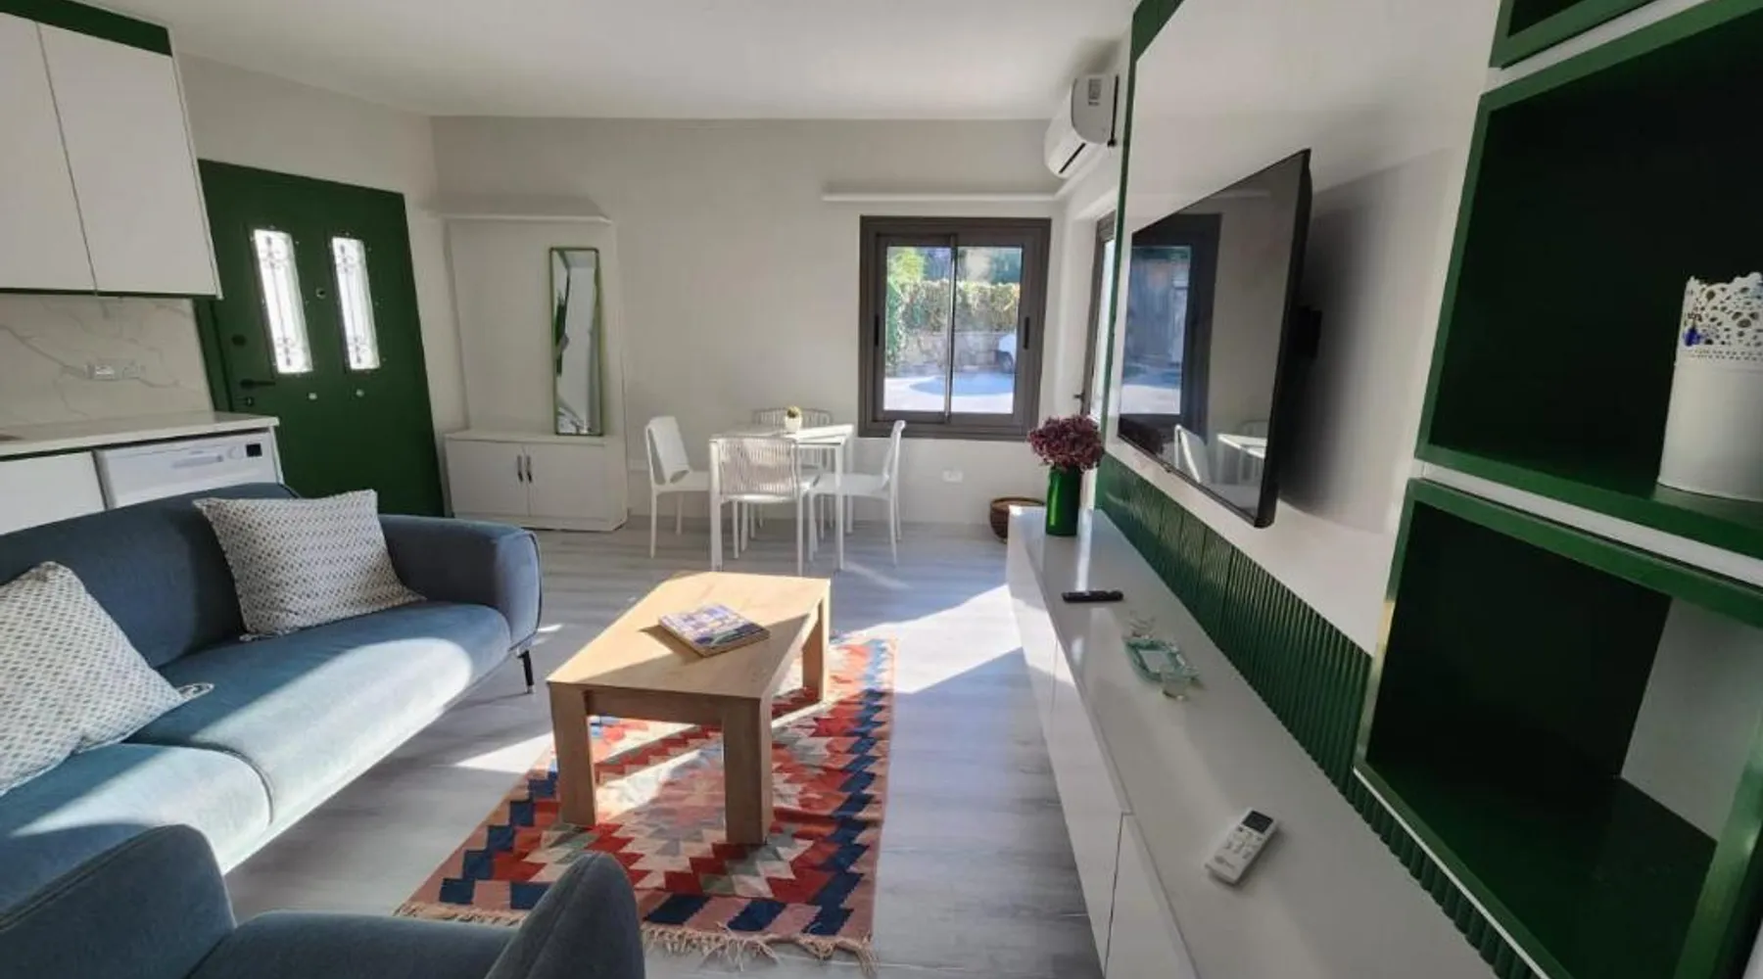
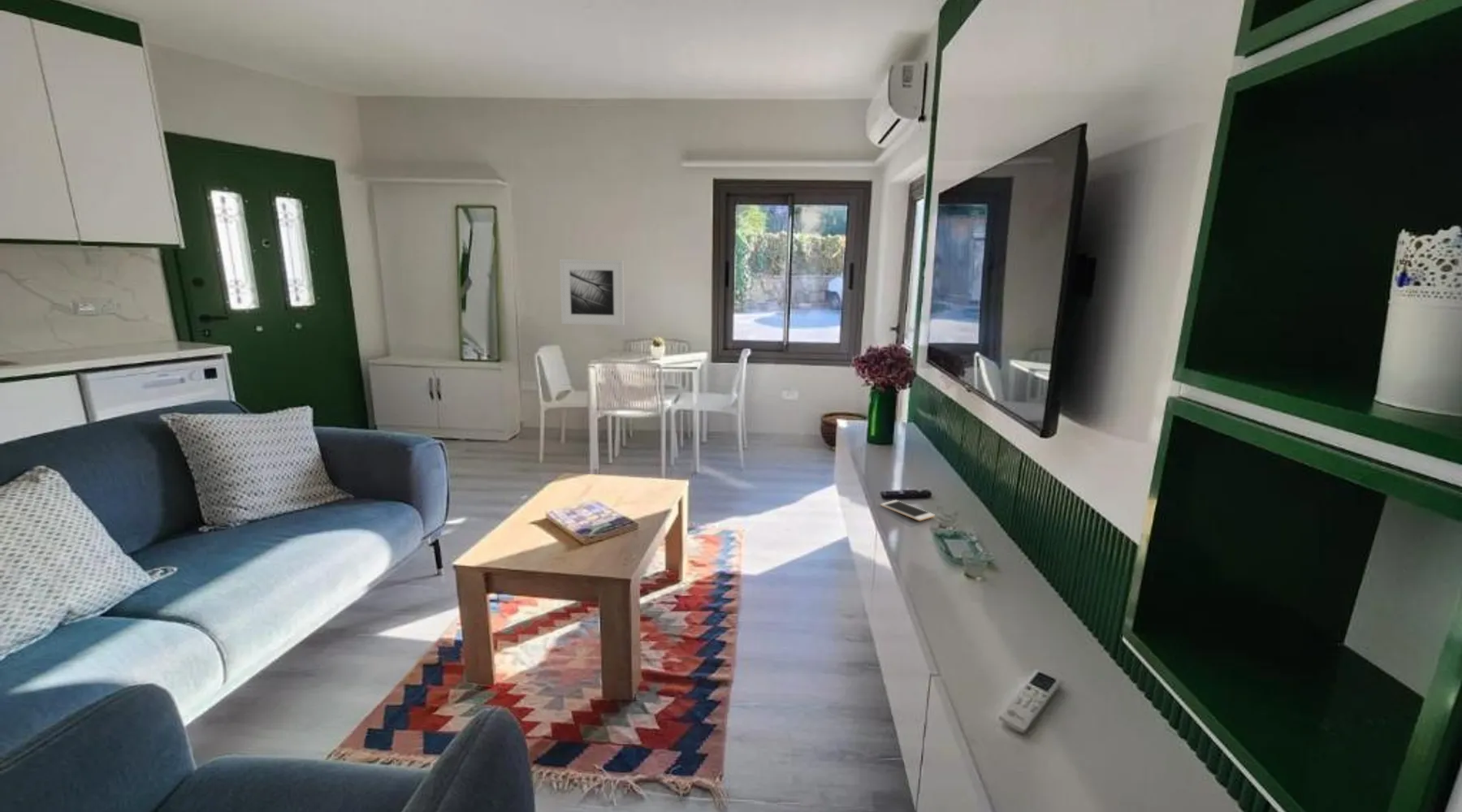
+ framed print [559,258,625,326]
+ cell phone [880,499,936,521]
